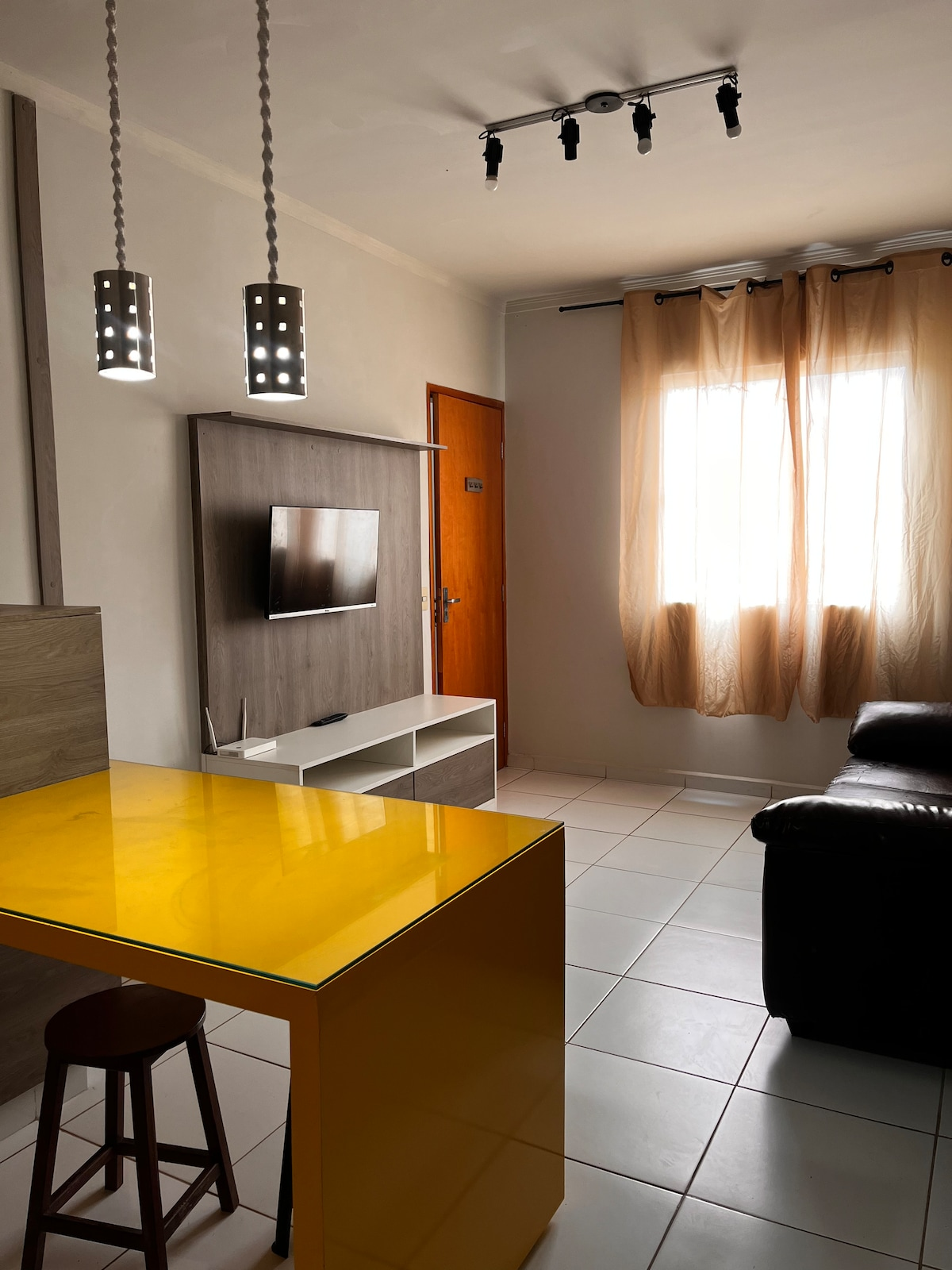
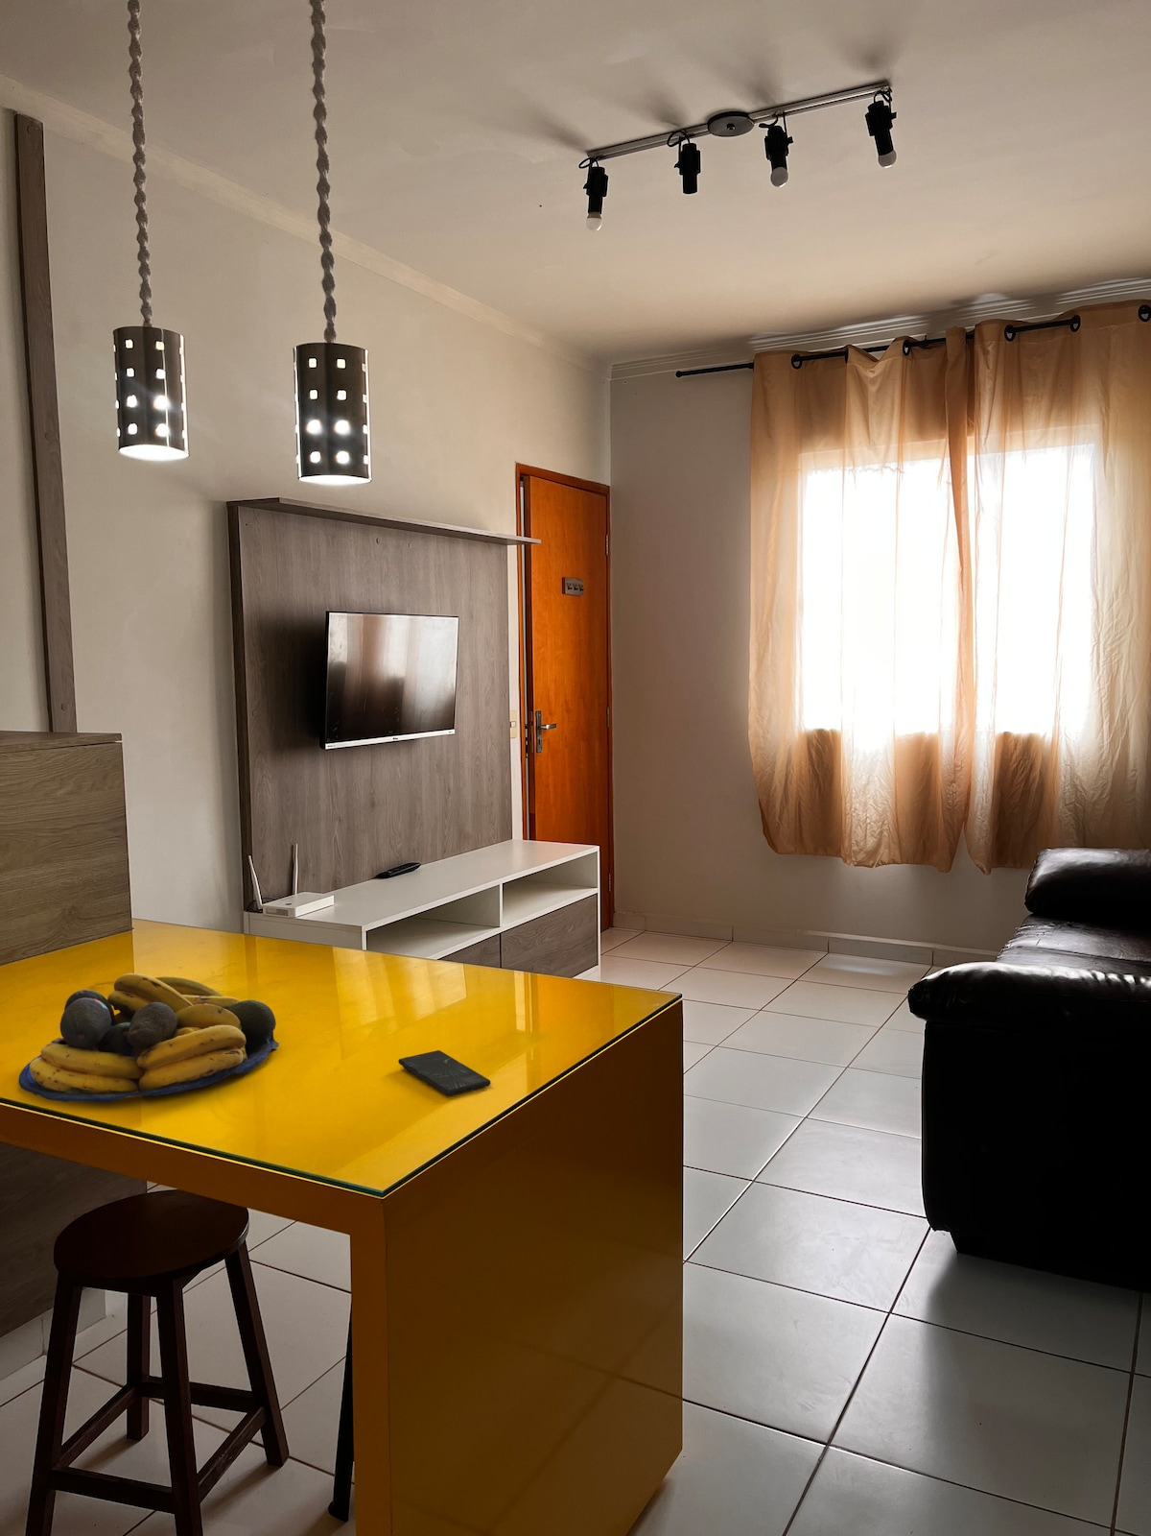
+ fruit bowl [17,972,280,1103]
+ smartphone [397,1050,492,1096]
